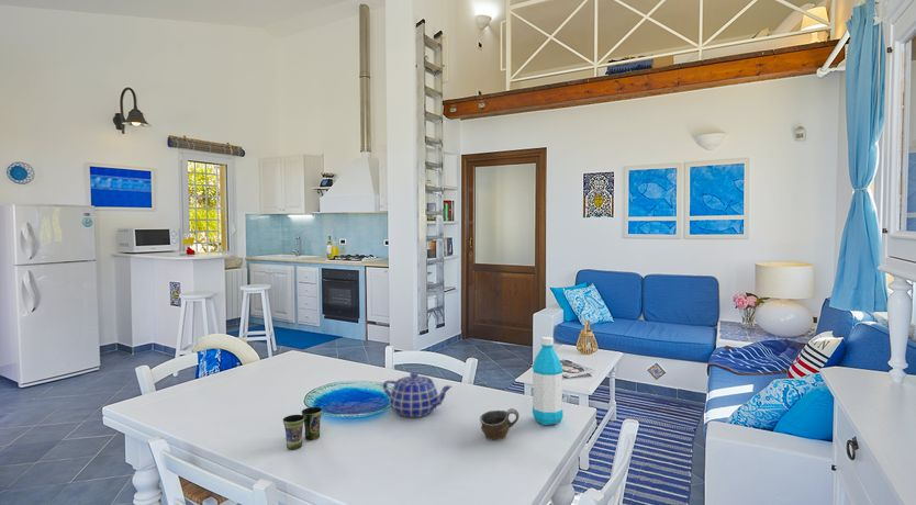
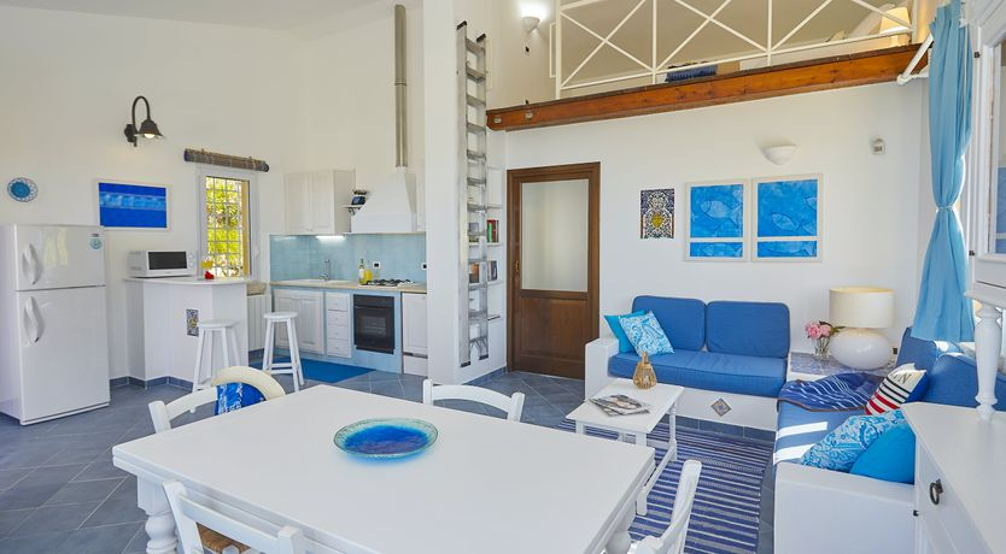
- cup [479,407,521,440]
- water bottle [532,336,565,426]
- cup [281,406,324,450]
- teapot [381,371,454,418]
